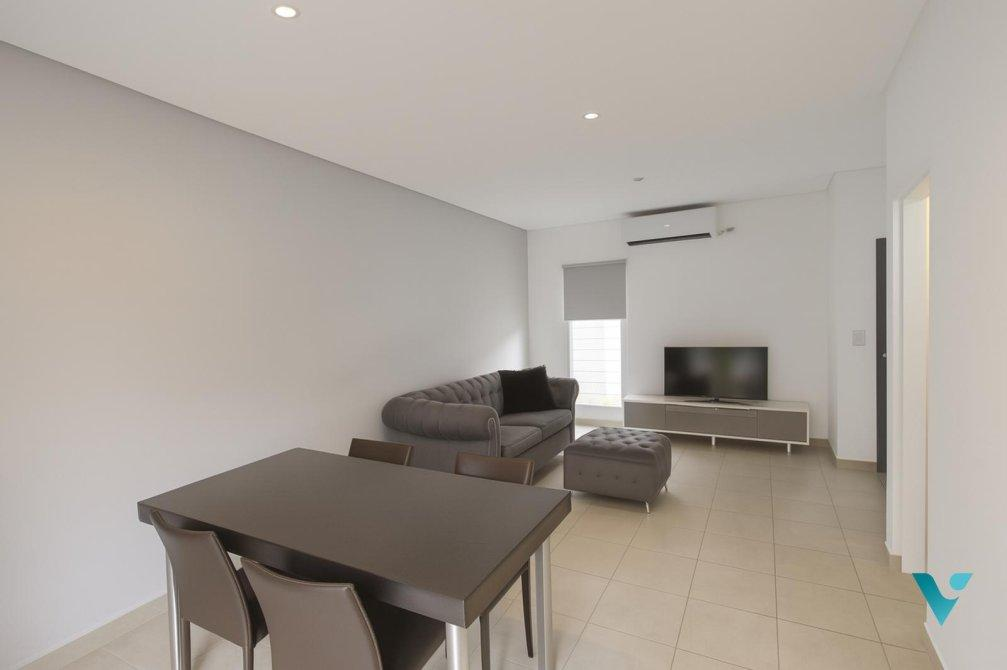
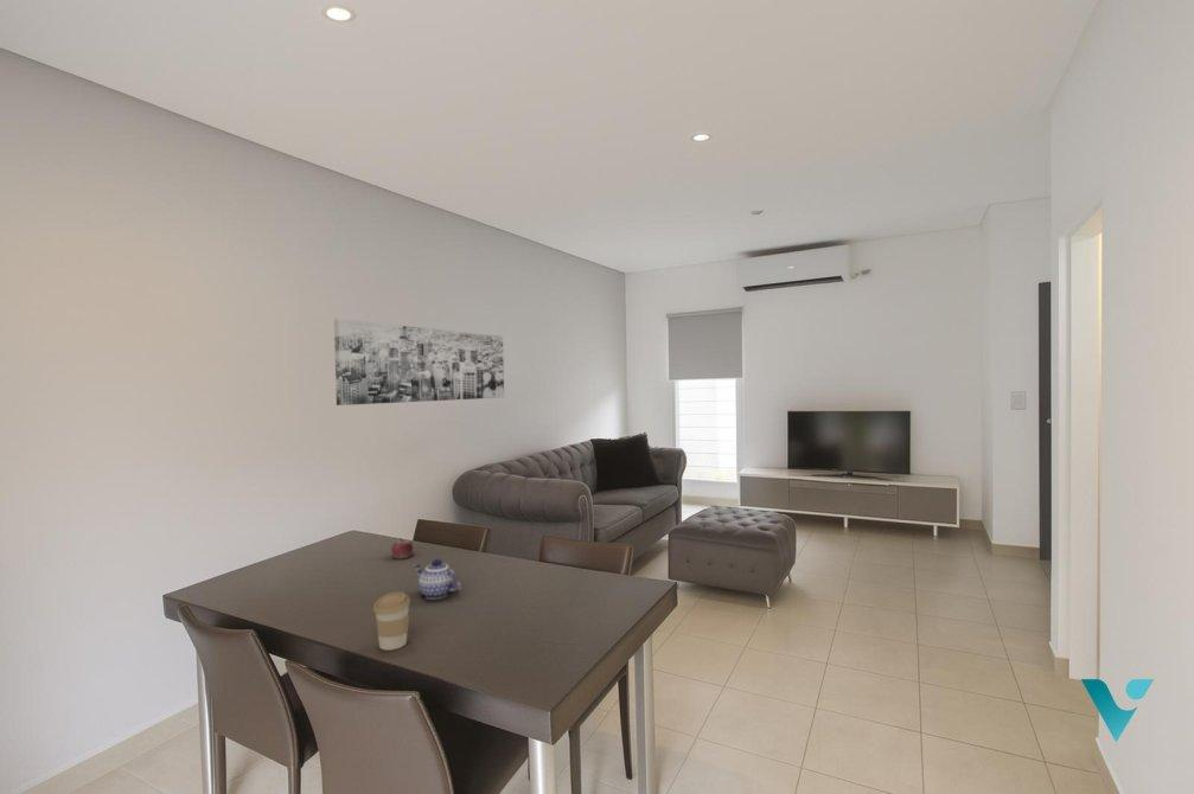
+ fruit [390,537,414,561]
+ wall art [333,318,505,406]
+ teapot [413,558,462,601]
+ coffee cup [372,591,411,652]
